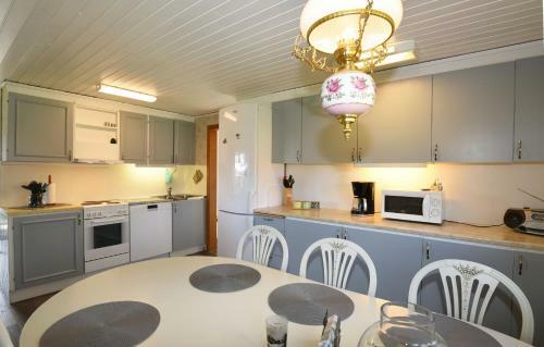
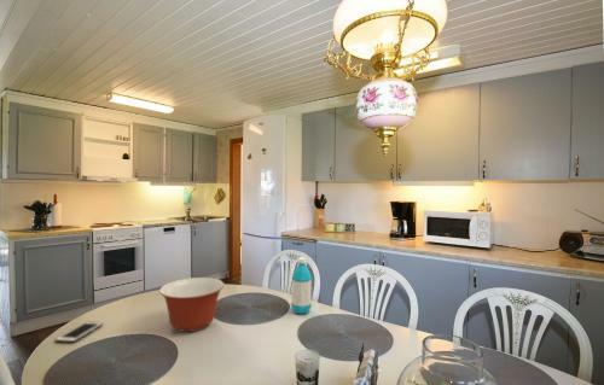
+ mixing bowl [158,276,225,333]
+ cell phone [53,321,104,344]
+ water bottle [291,257,313,315]
